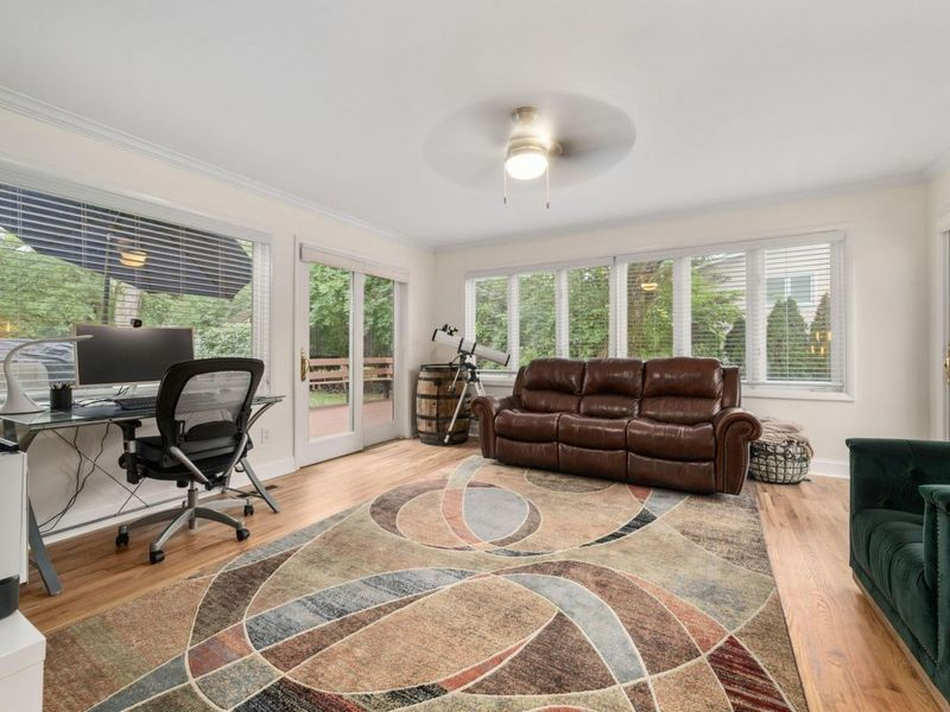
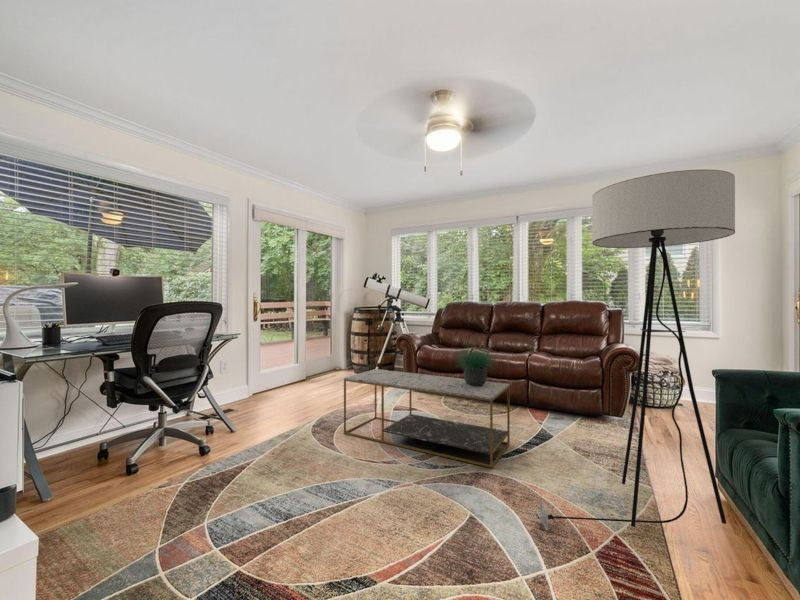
+ floor lamp [530,169,736,532]
+ coffee table [343,368,511,469]
+ potted plant [454,334,500,386]
